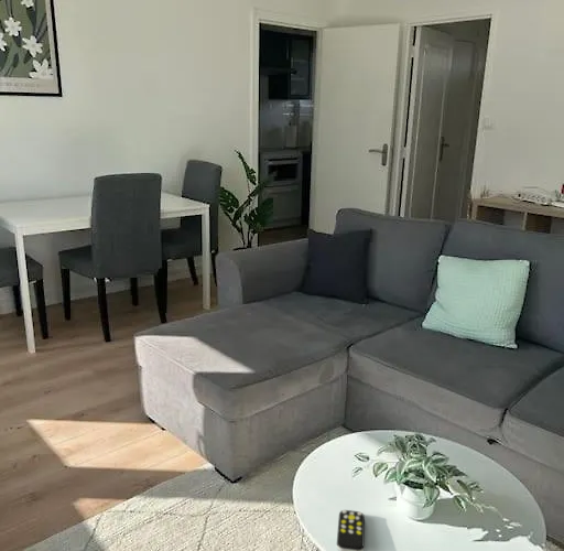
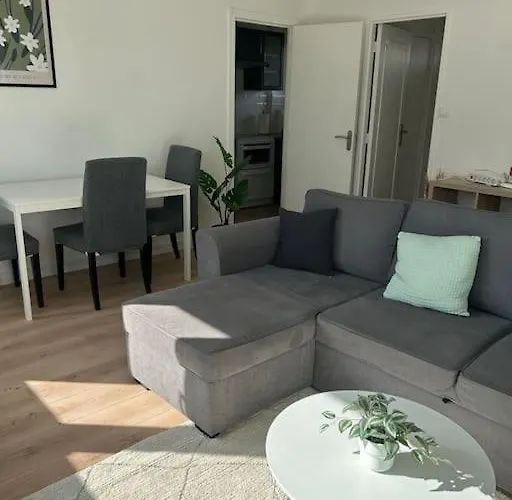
- remote control [336,509,366,551]
